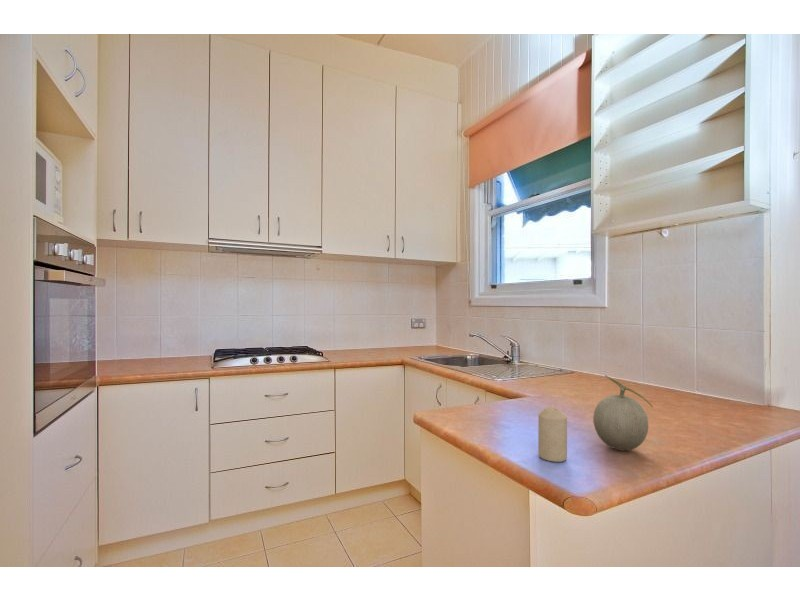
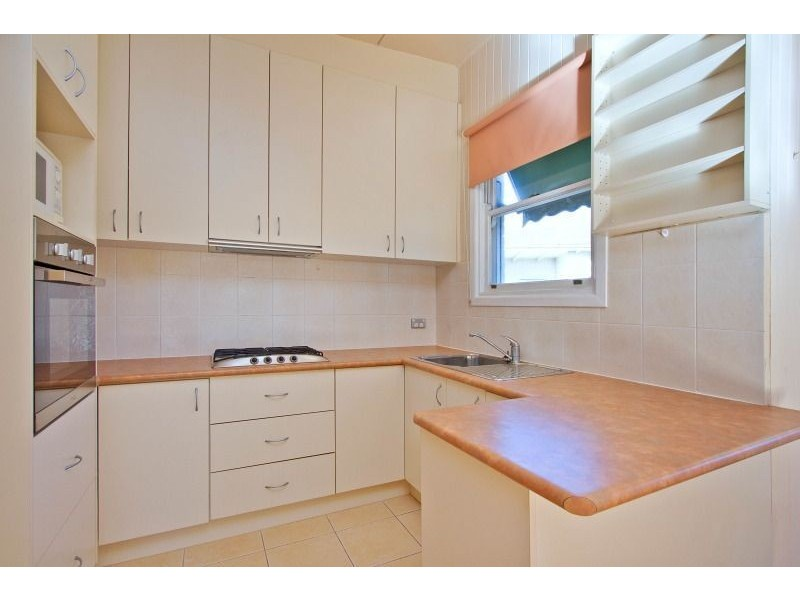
- fruit [592,374,654,451]
- candle [537,406,568,463]
